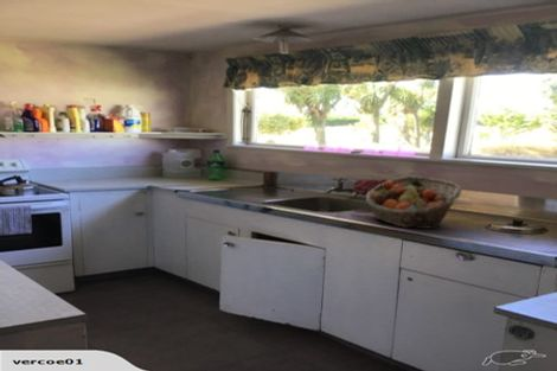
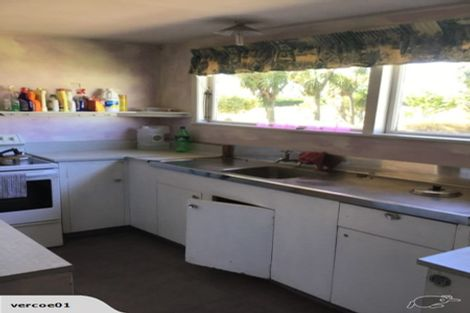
- fruit basket [365,175,462,230]
